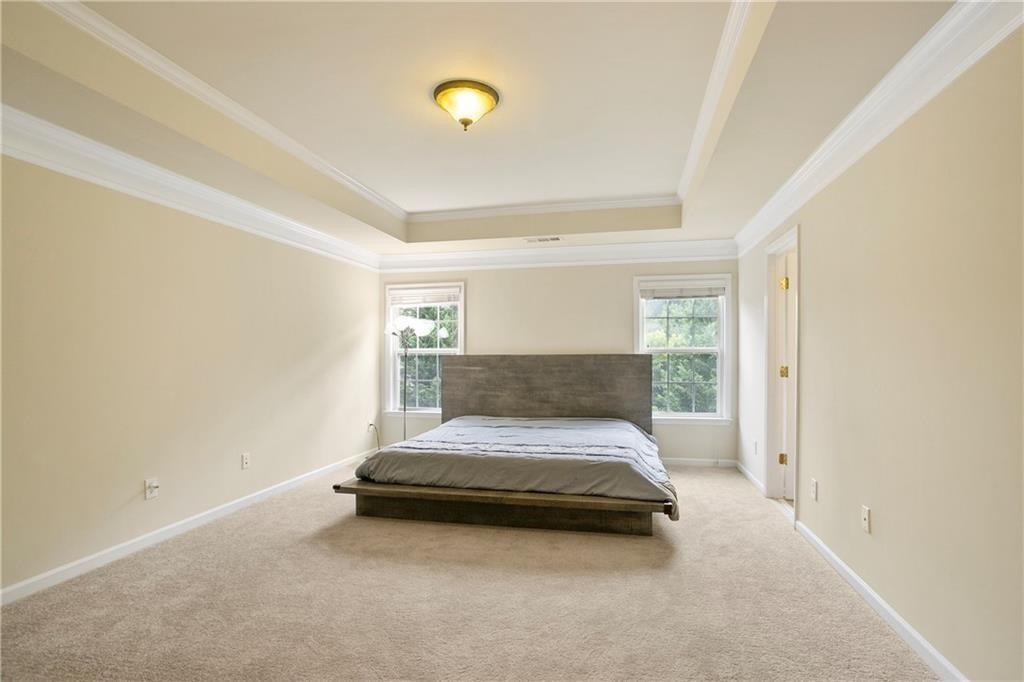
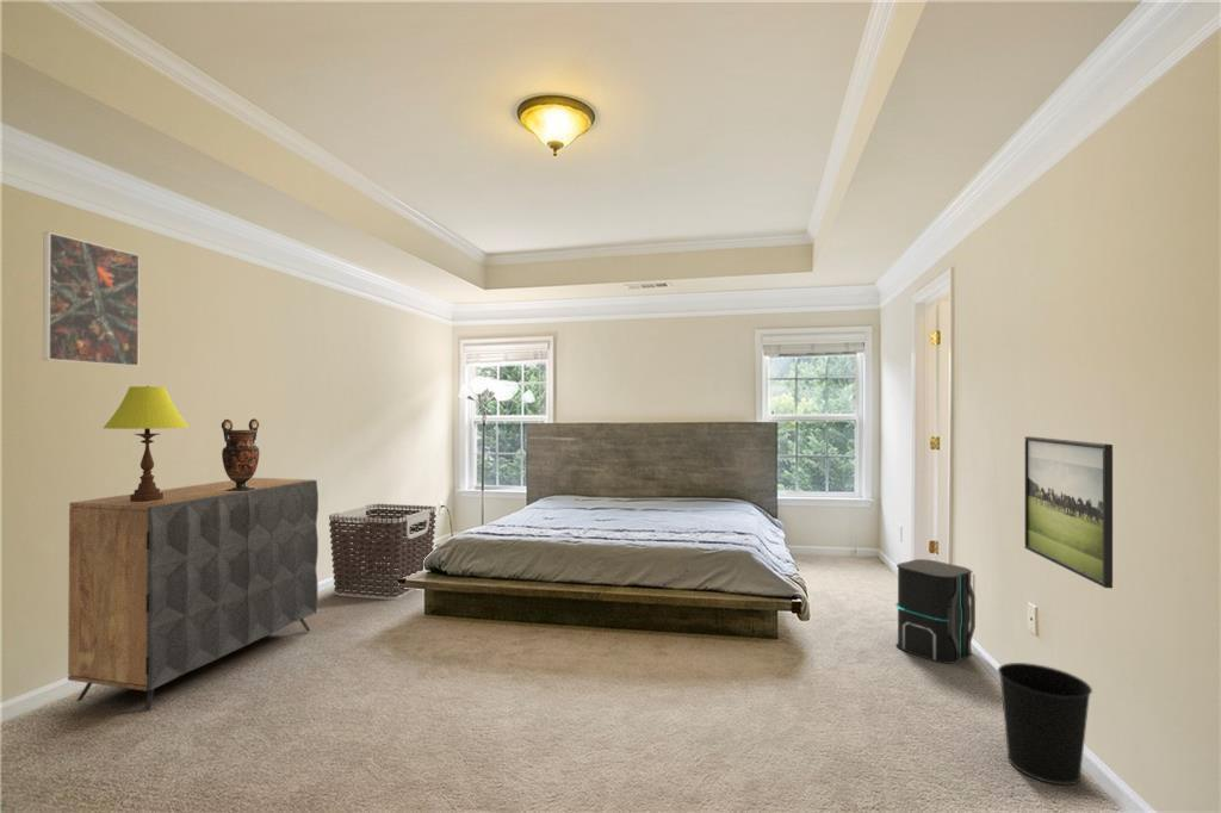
+ dresser [67,477,320,713]
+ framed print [1024,435,1114,590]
+ clothes hamper [328,503,438,601]
+ wastebasket [997,662,1093,787]
+ speaker [894,558,977,665]
+ table lamp [103,385,190,502]
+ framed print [42,231,141,367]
+ vase [221,417,261,491]
